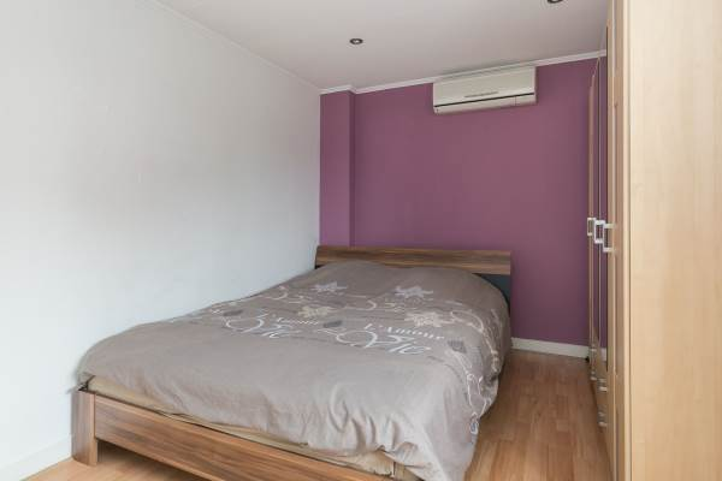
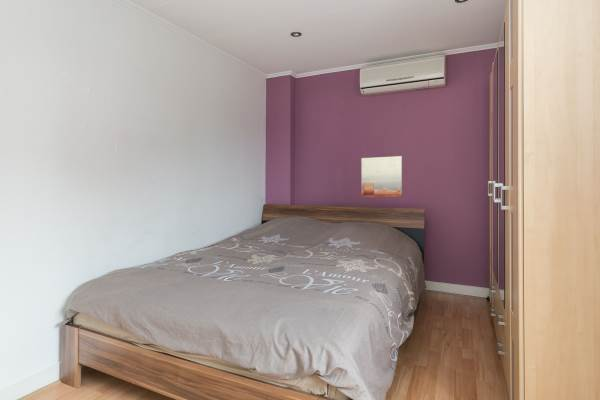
+ wall art [360,155,403,198]
